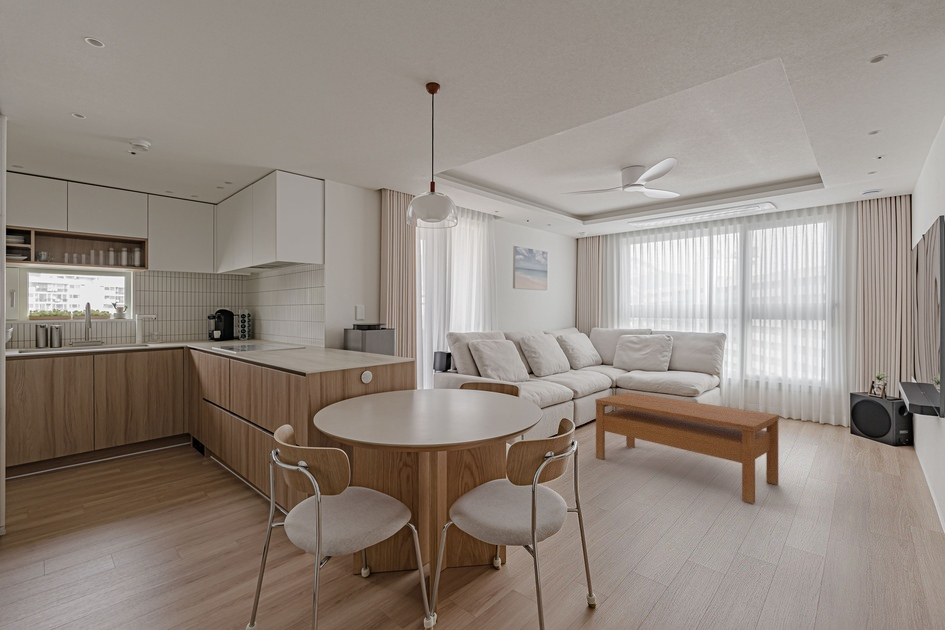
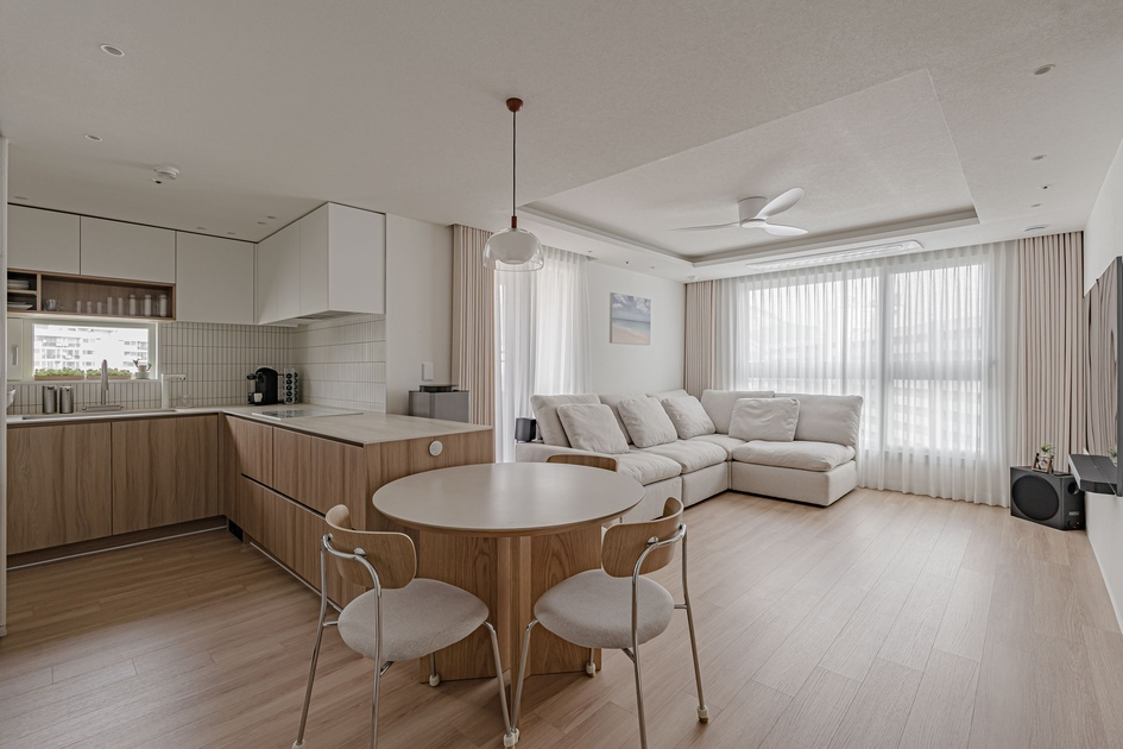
- coffee table [595,392,780,505]
